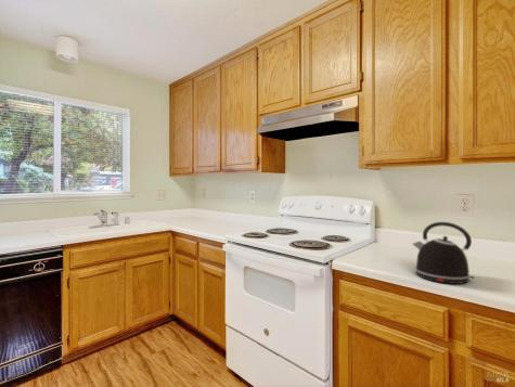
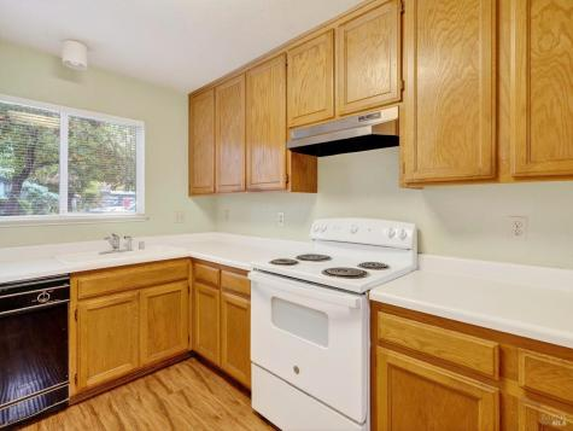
- kettle [412,221,476,285]
